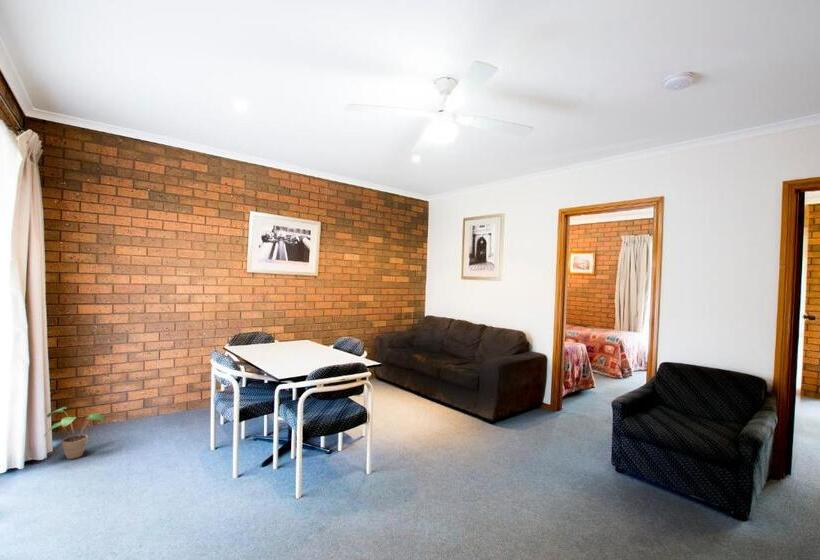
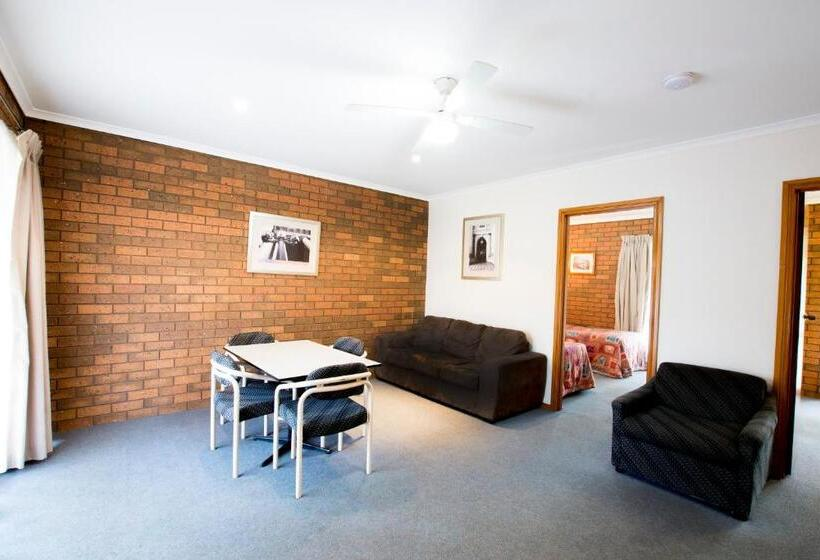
- potted plant [43,406,106,460]
